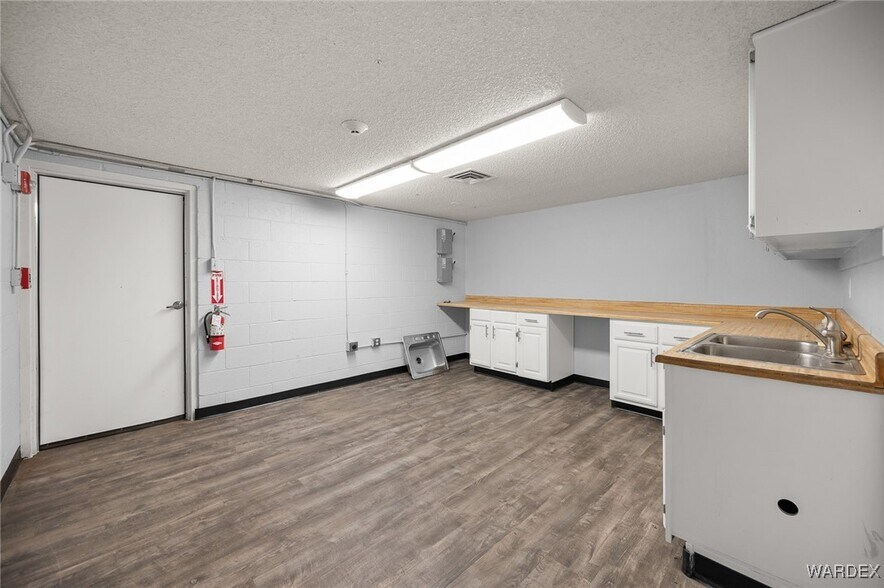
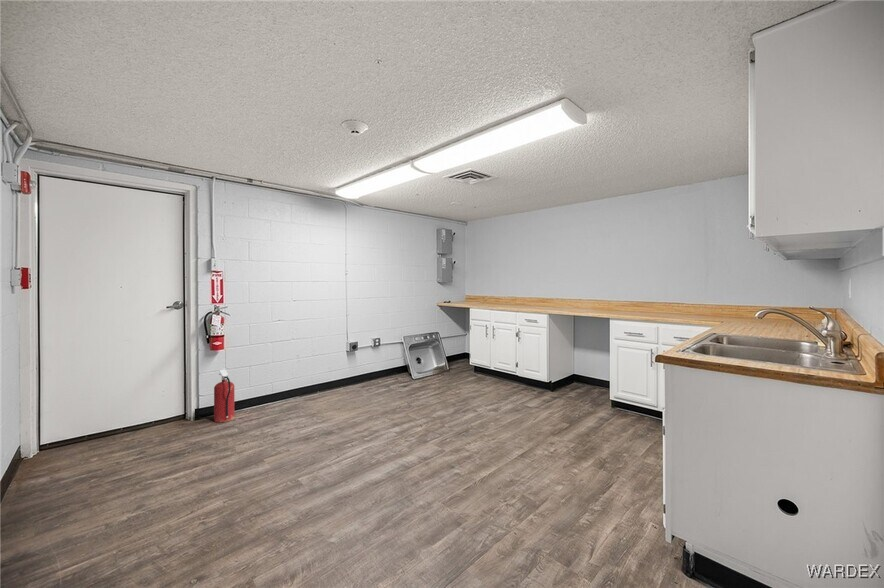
+ fire extinguisher [213,369,235,423]
